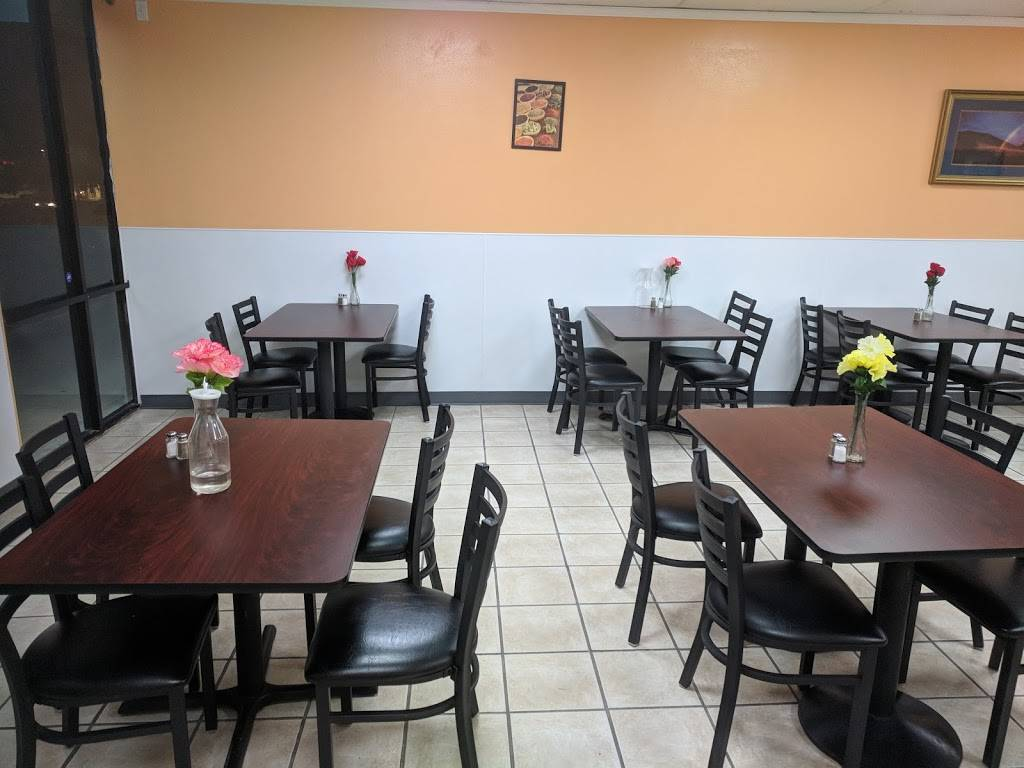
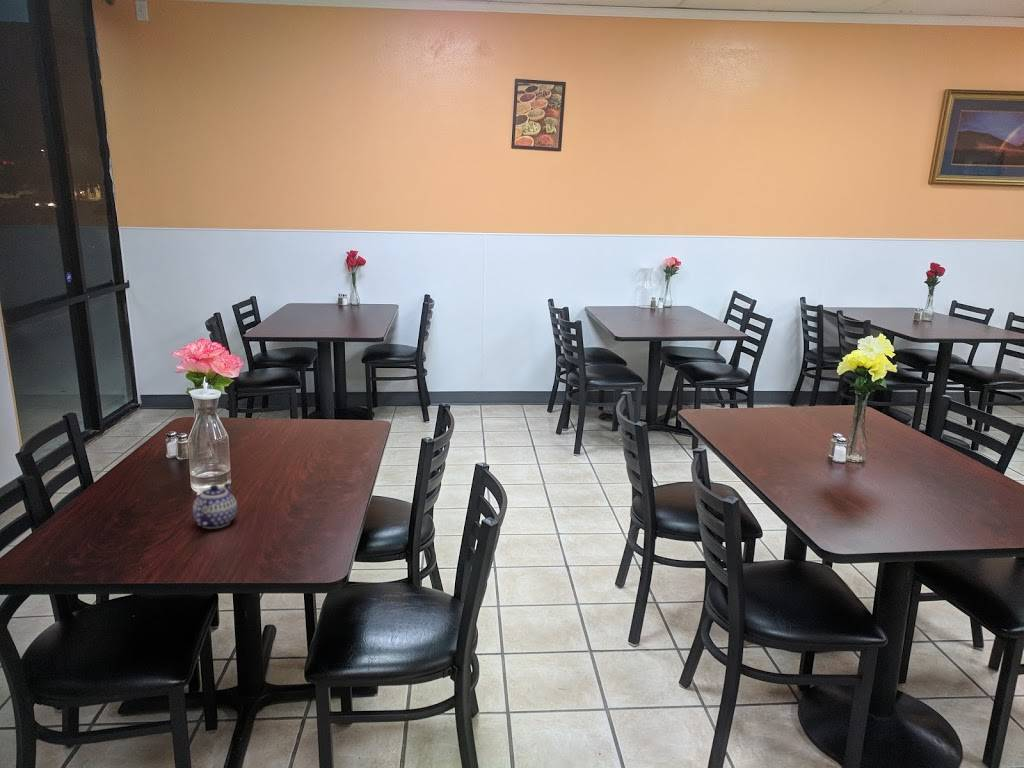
+ teapot [192,482,238,530]
